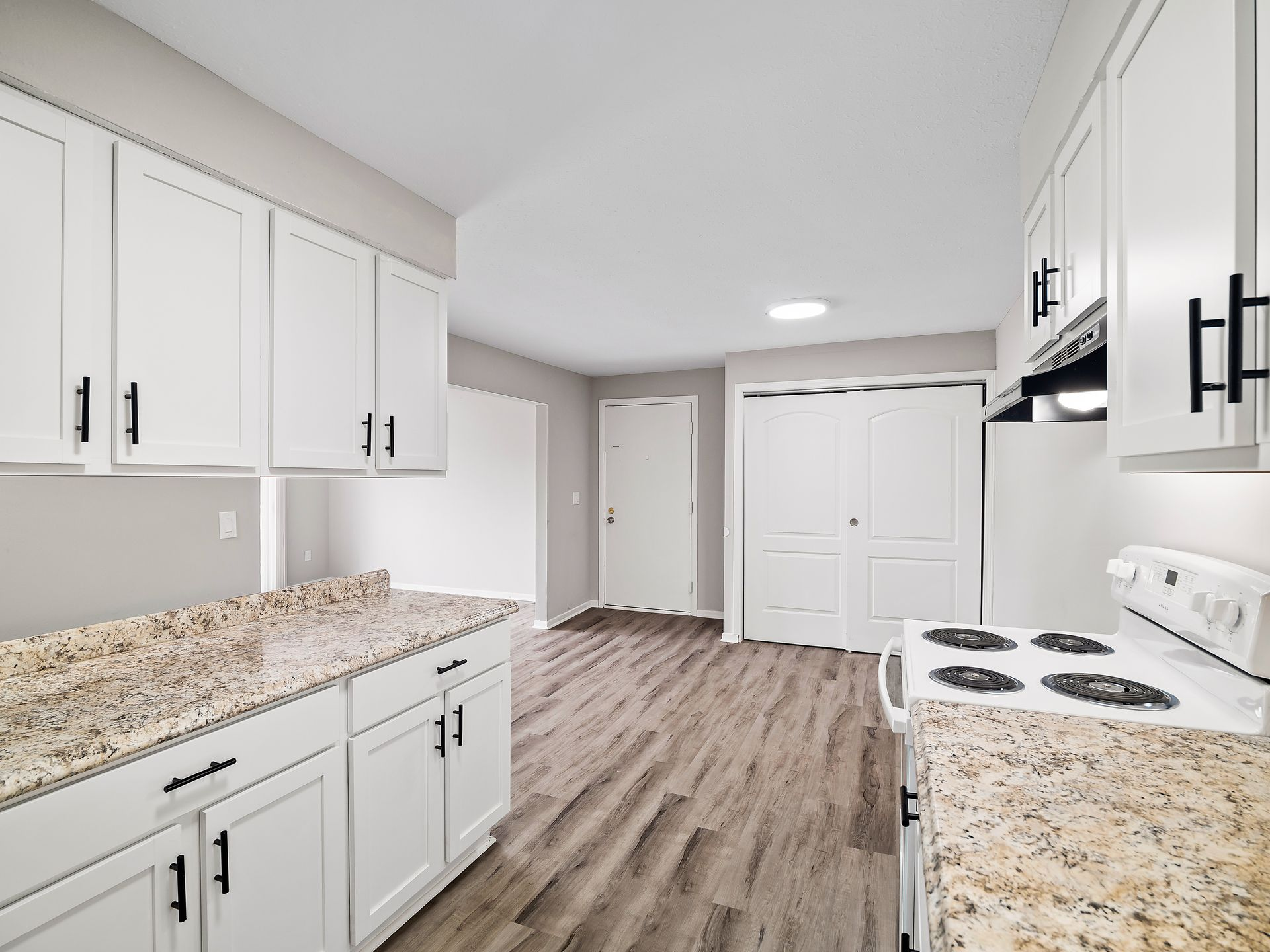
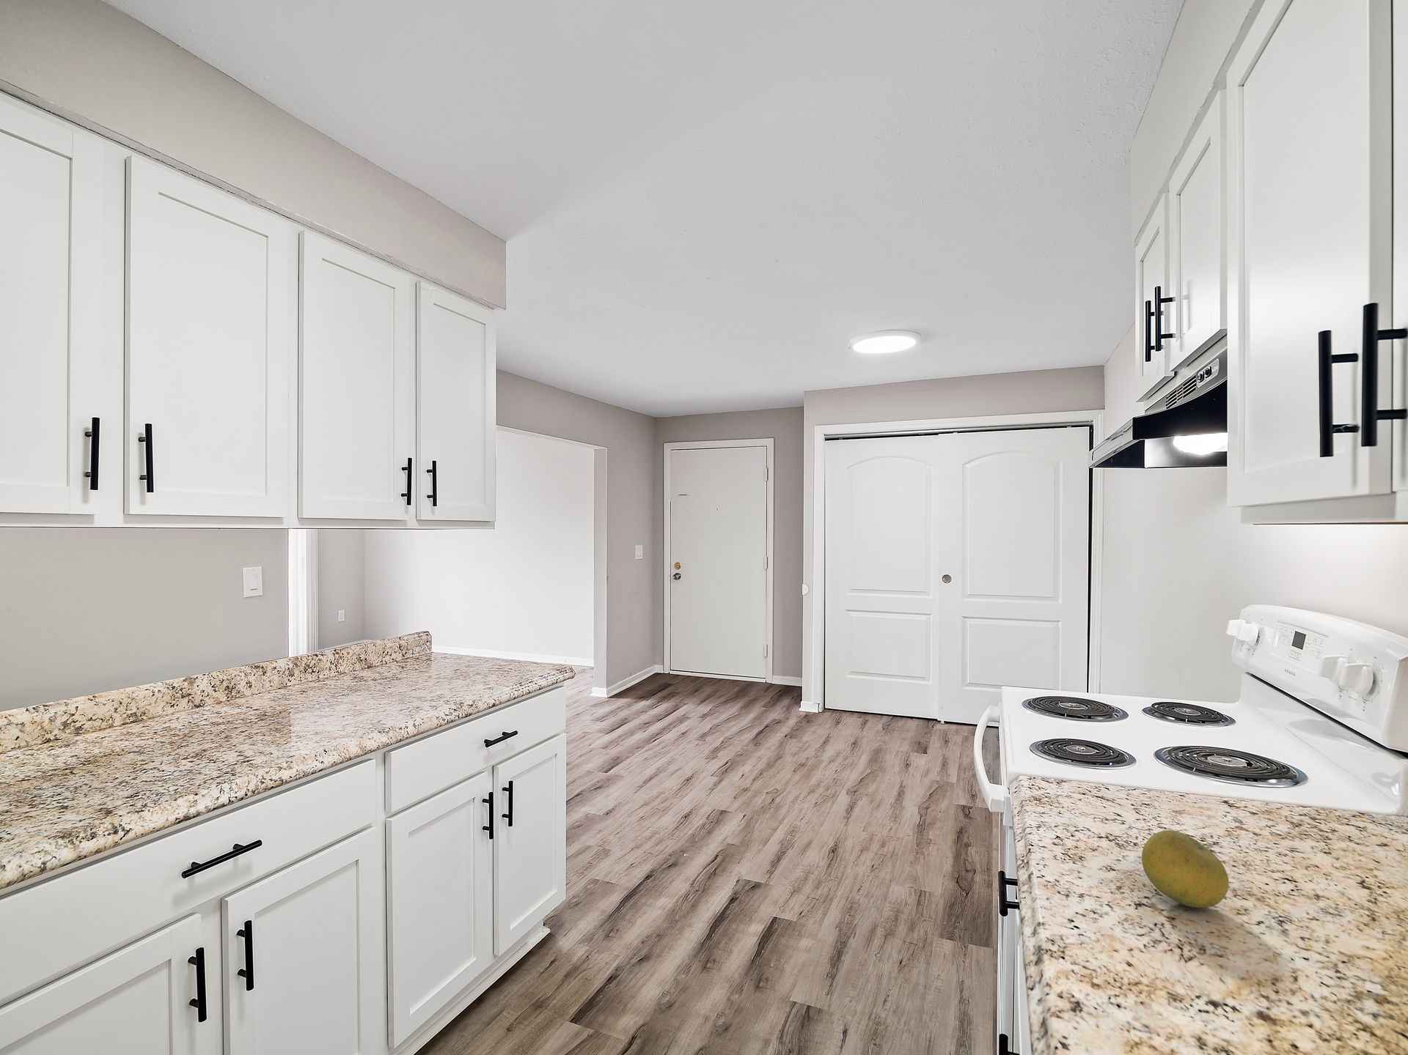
+ fruit [1141,829,1230,909]
